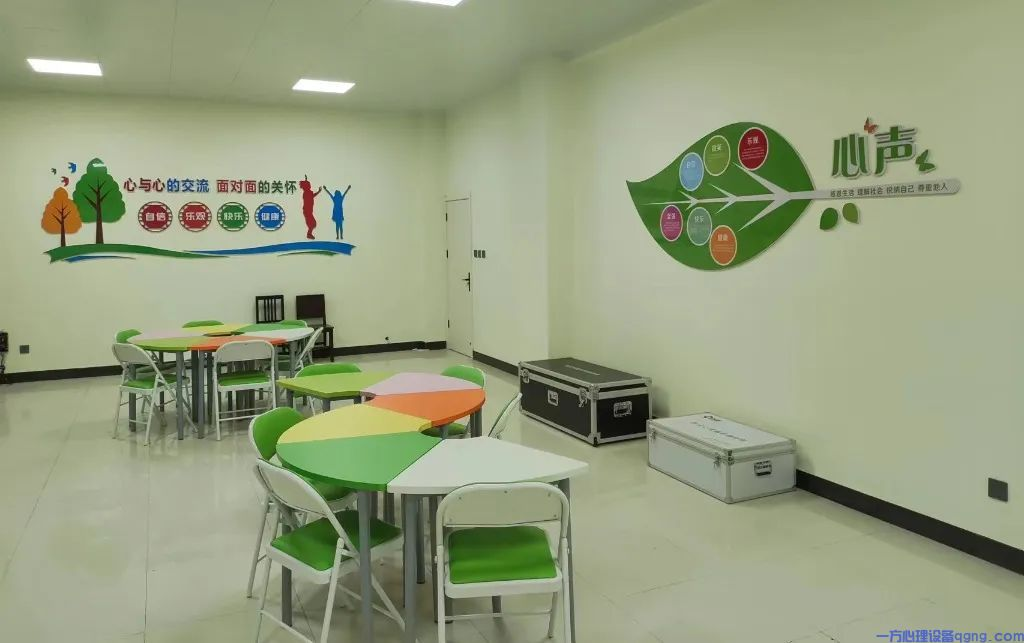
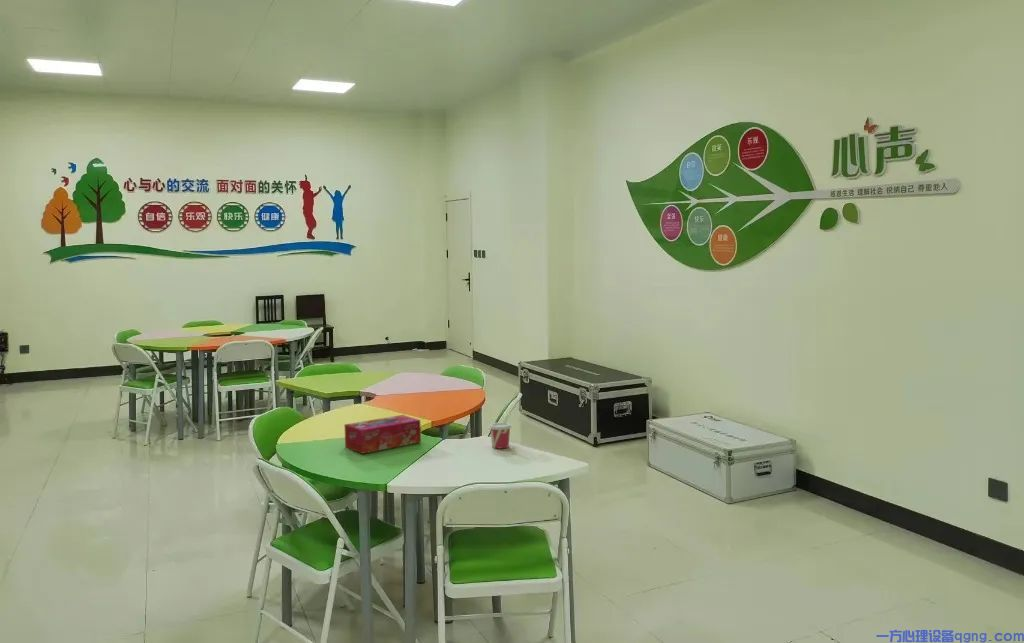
+ tissue box [344,414,422,455]
+ cup [488,422,513,450]
